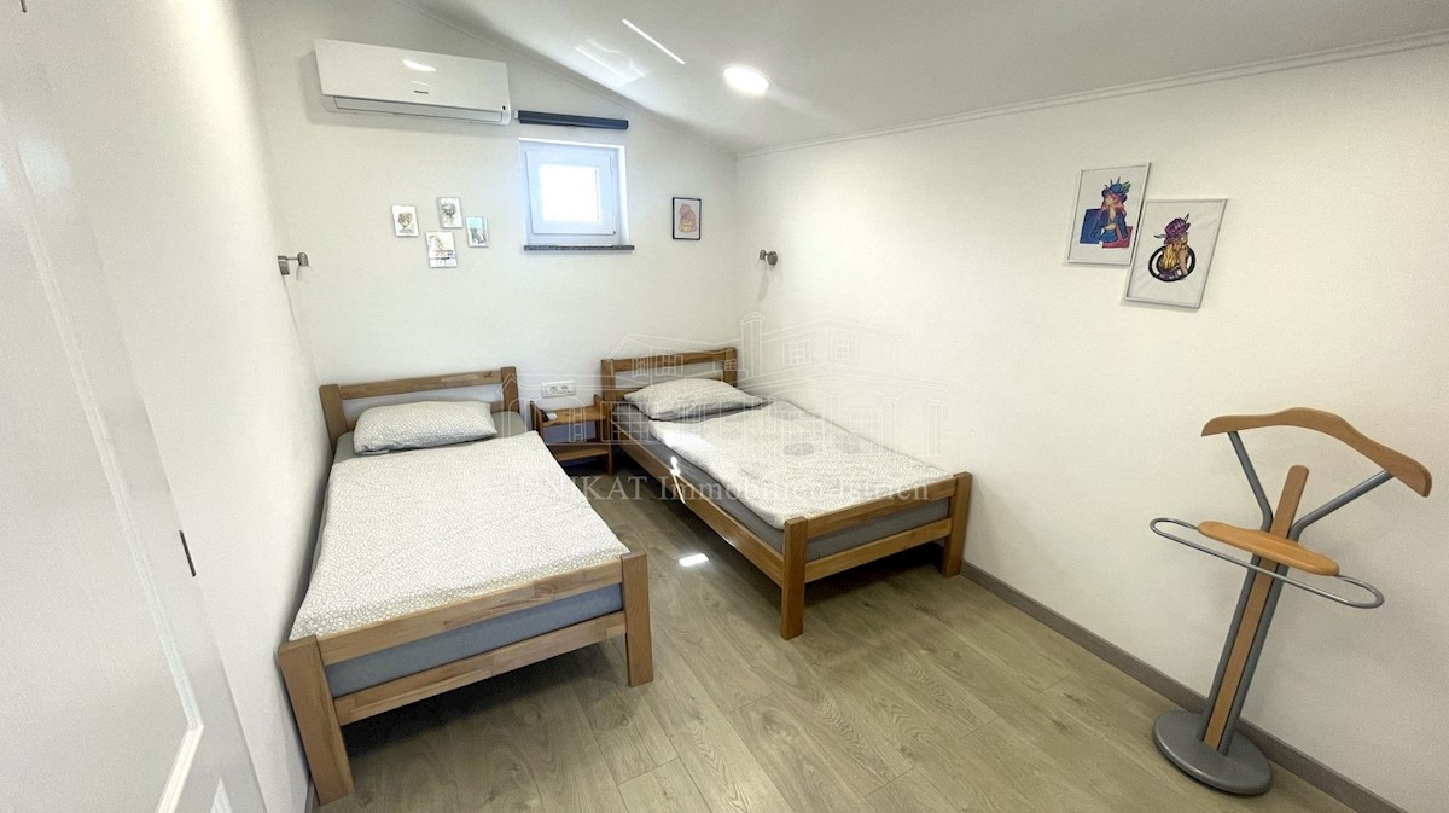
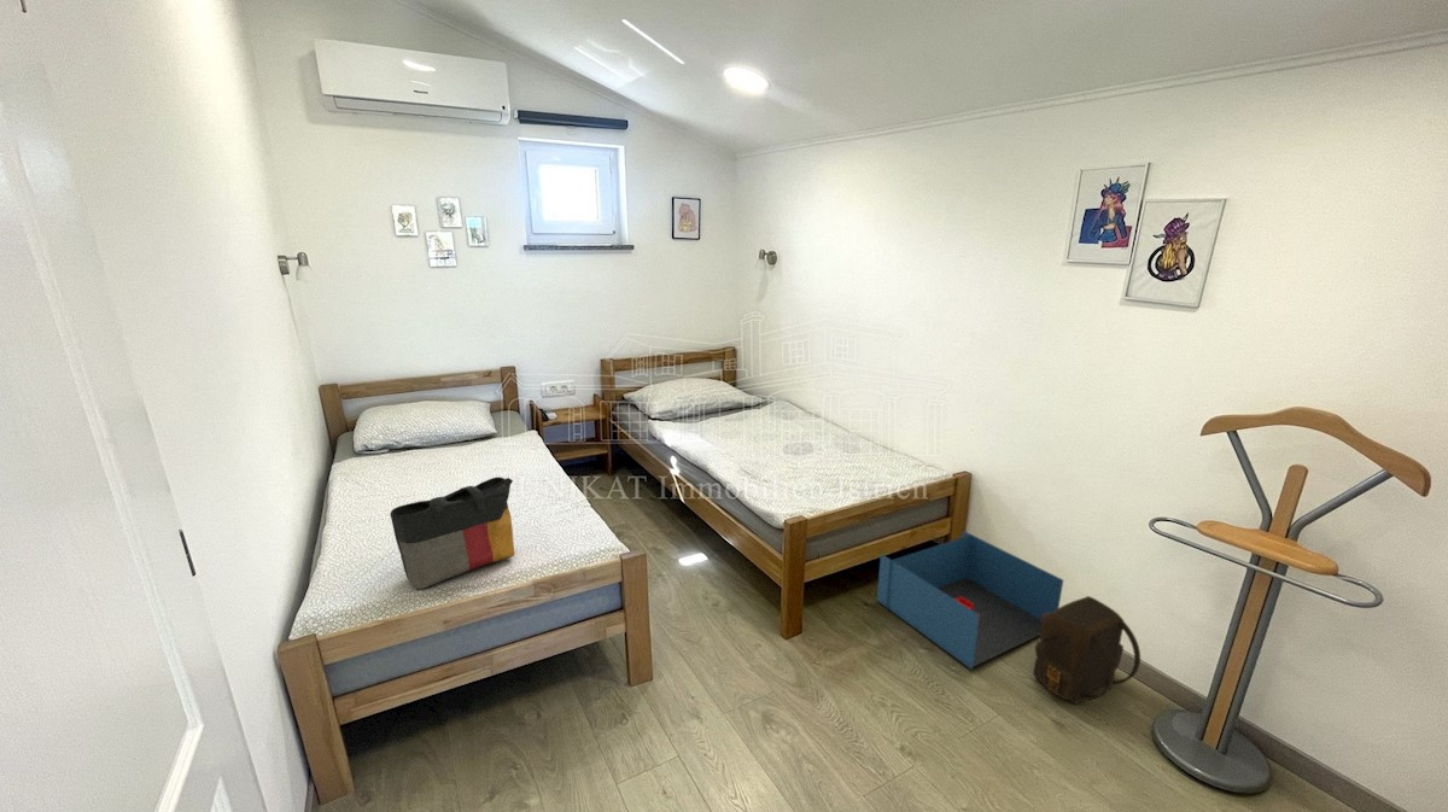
+ backpack [1032,595,1142,706]
+ storage bin [876,530,1064,671]
+ tote bag [390,477,516,590]
